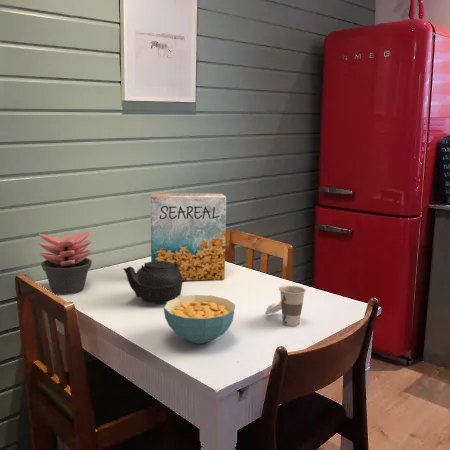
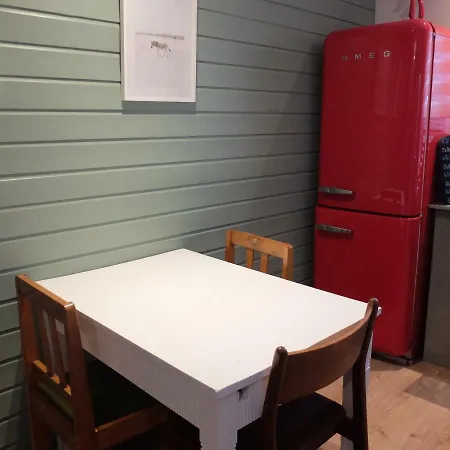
- cereal box [150,192,227,282]
- cereal bowl [163,294,236,345]
- cup [264,284,307,327]
- teapot [122,261,184,305]
- succulent plant [38,230,93,295]
